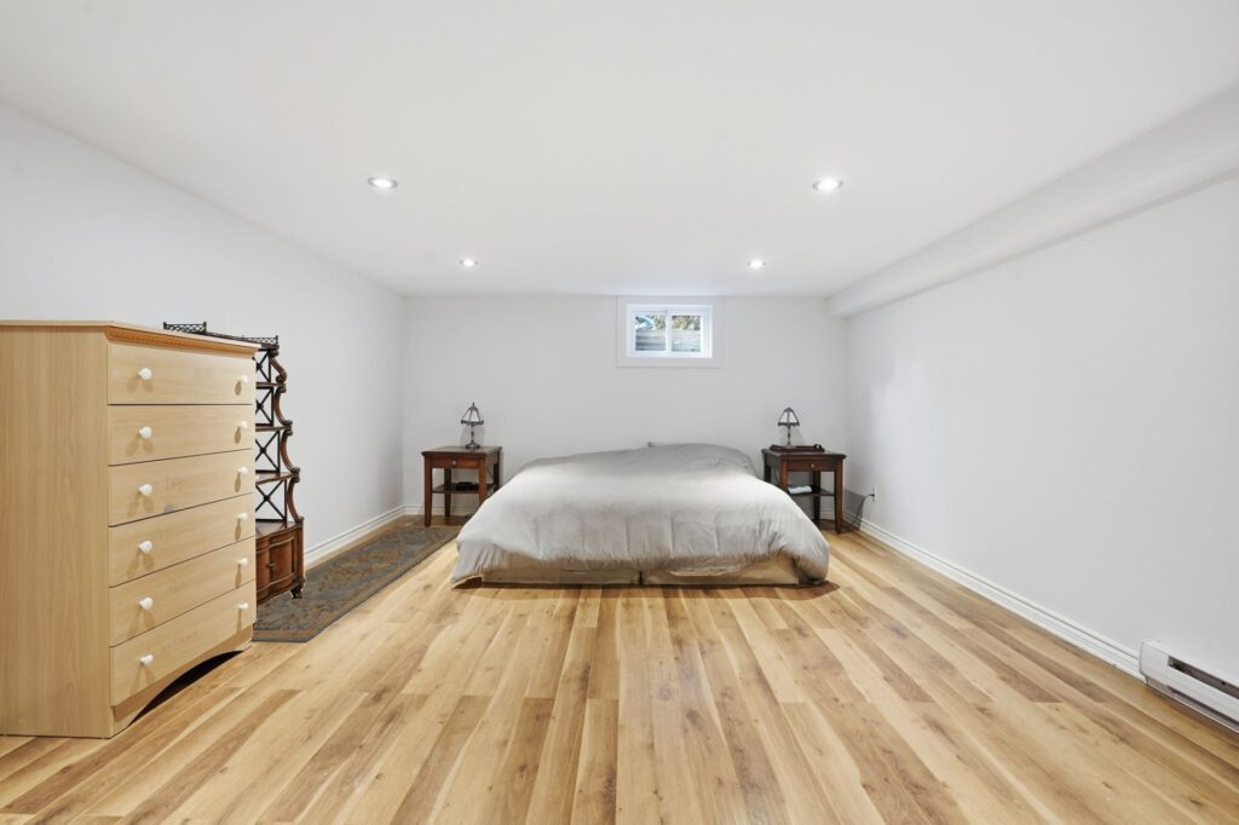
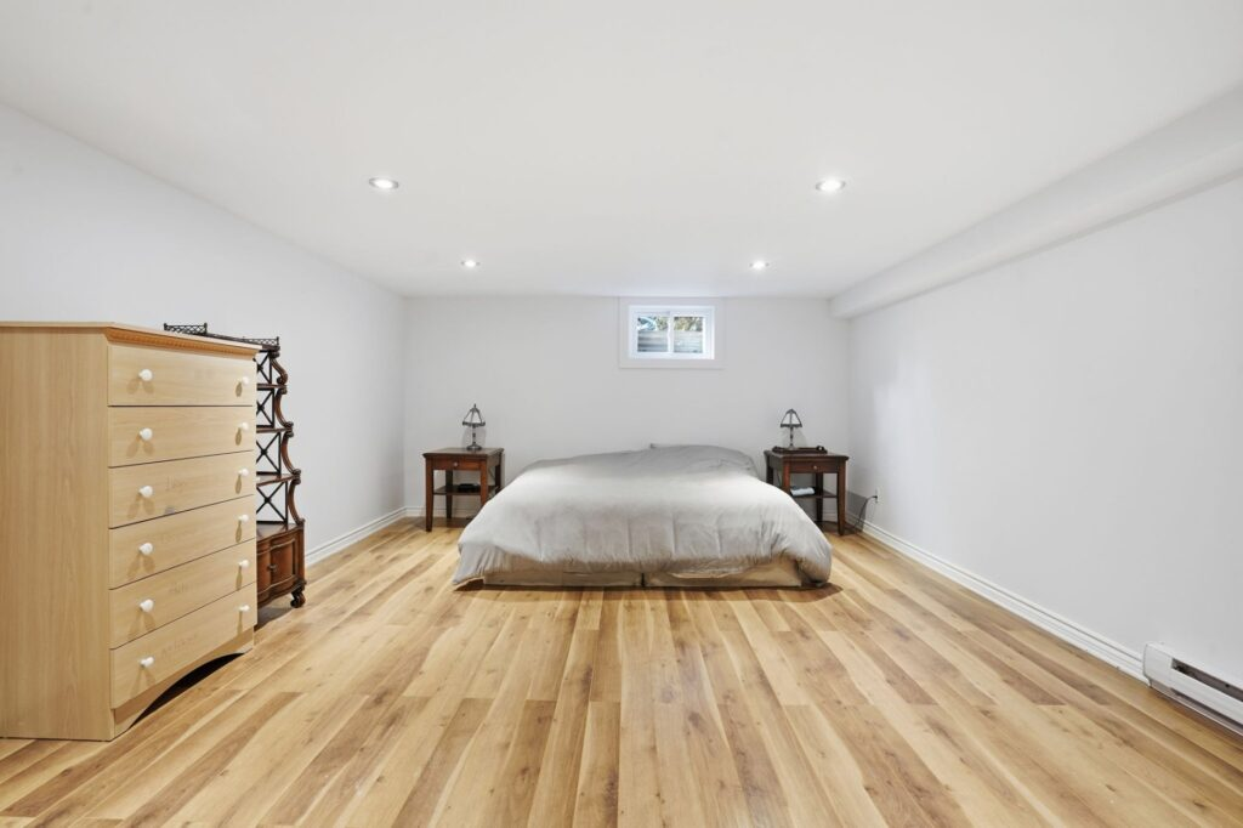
- rug [249,525,463,644]
